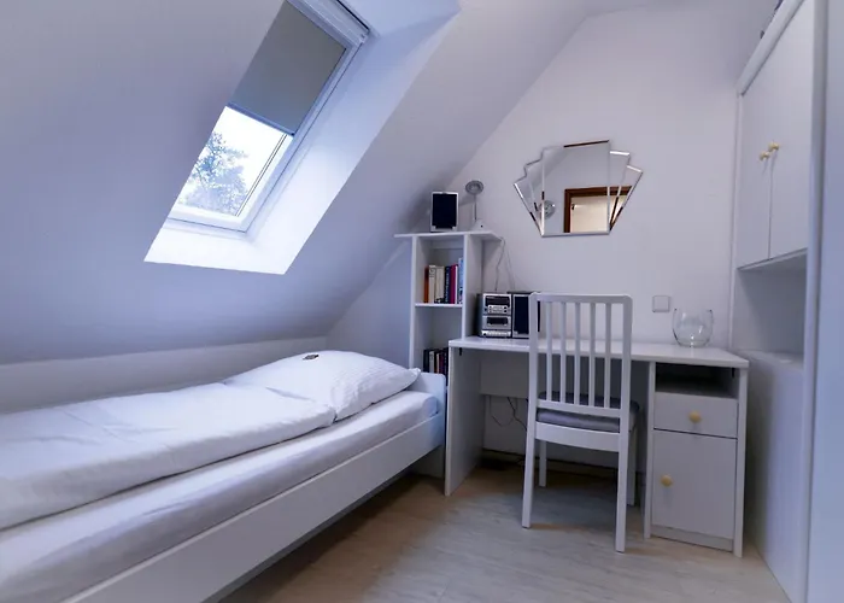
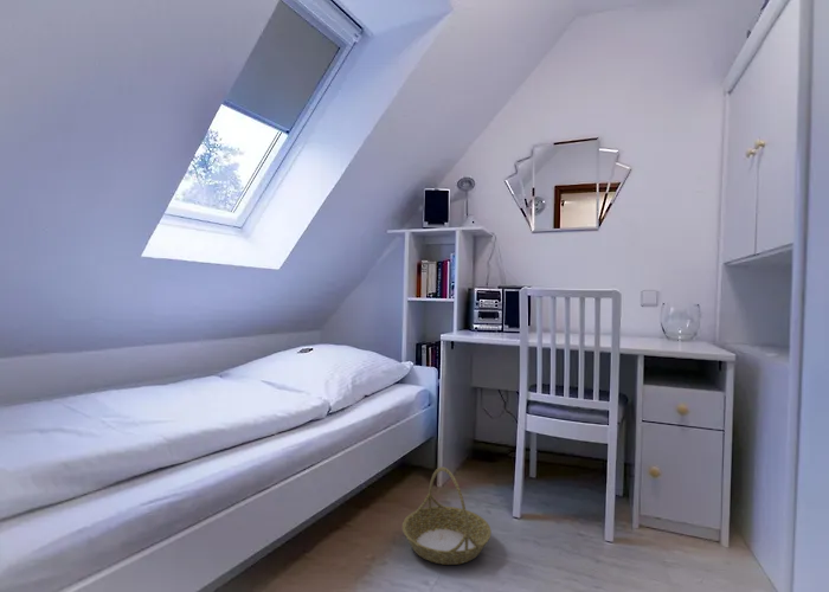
+ basket [401,466,493,566]
